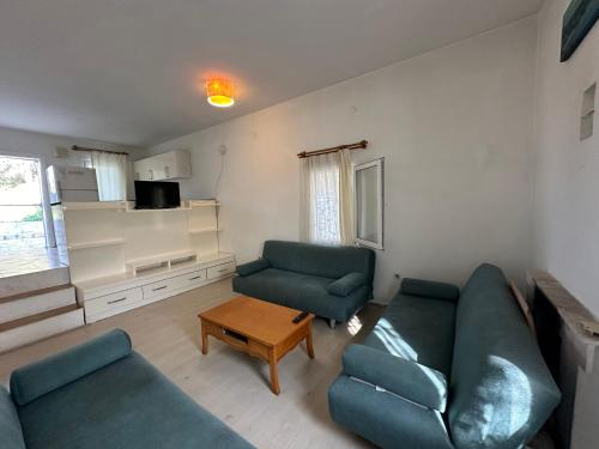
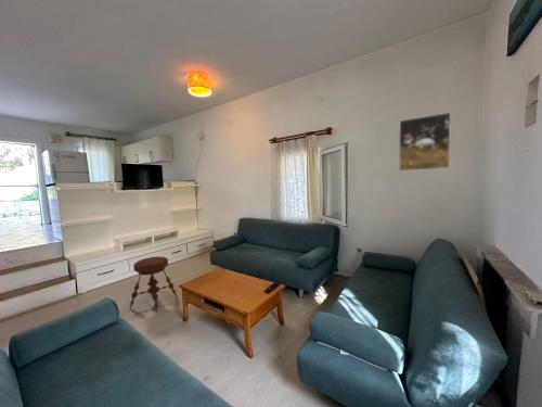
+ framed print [398,111,452,171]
+ stool [128,255,178,313]
